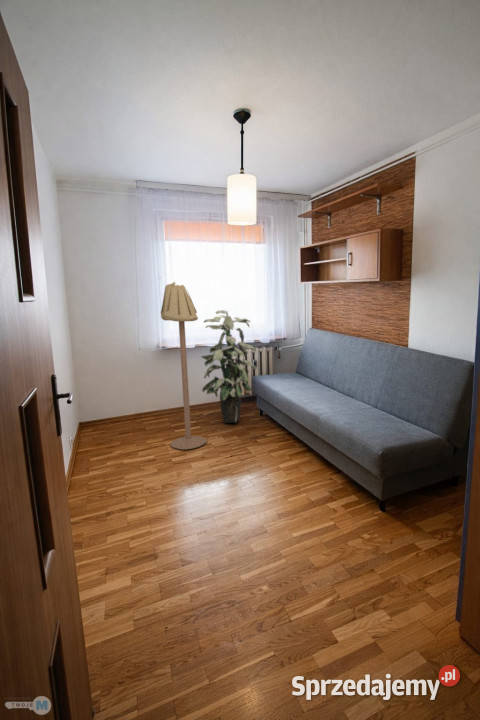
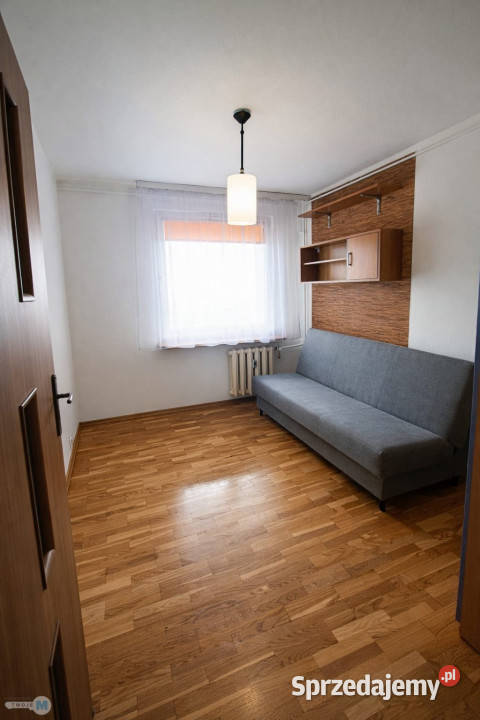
- floor lamp [160,281,208,450]
- indoor plant [200,309,257,424]
